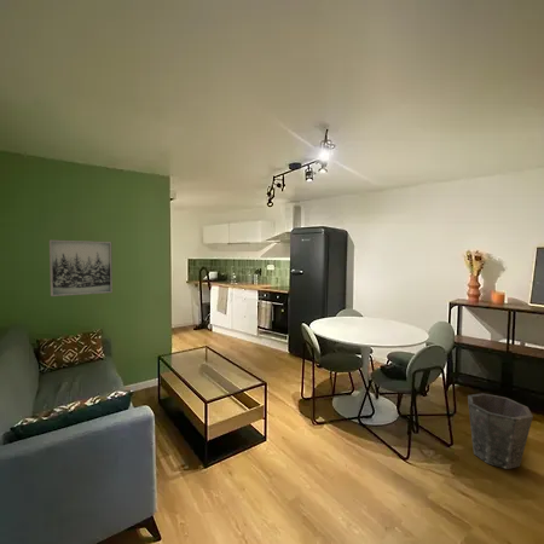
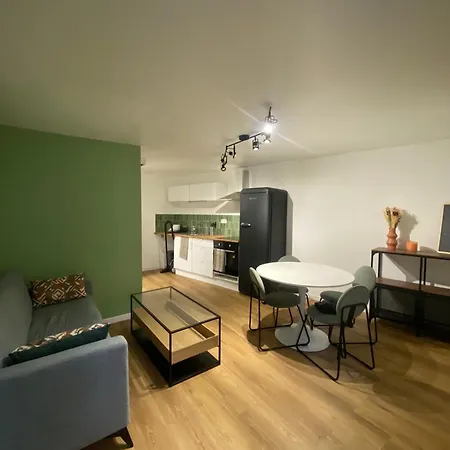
- wall art [48,238,114,297]
- waste bin [467,392,534,470]
